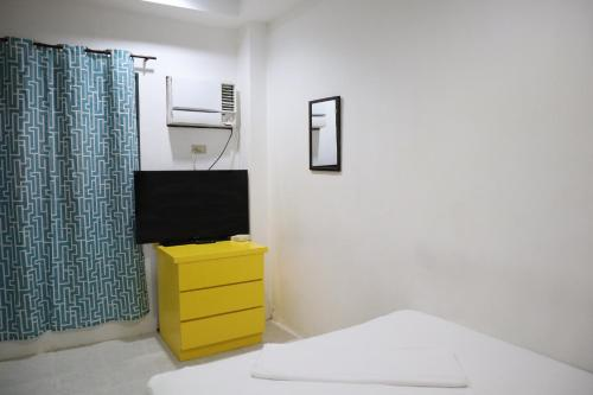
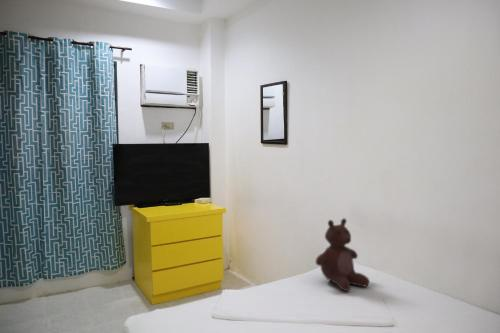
+ teddy bear [315,217,370,292]
